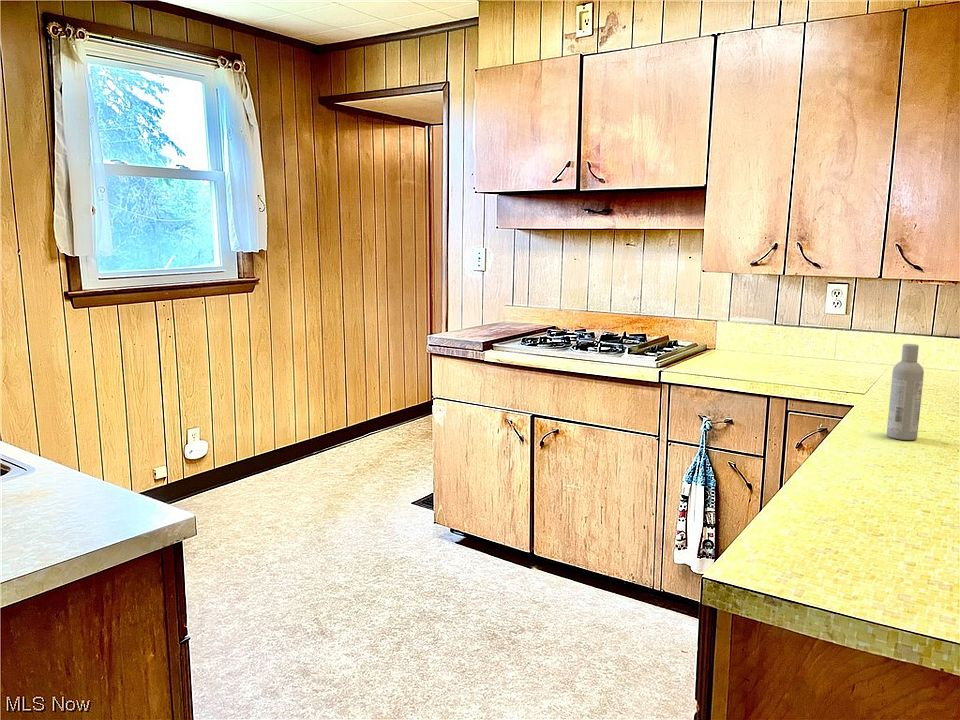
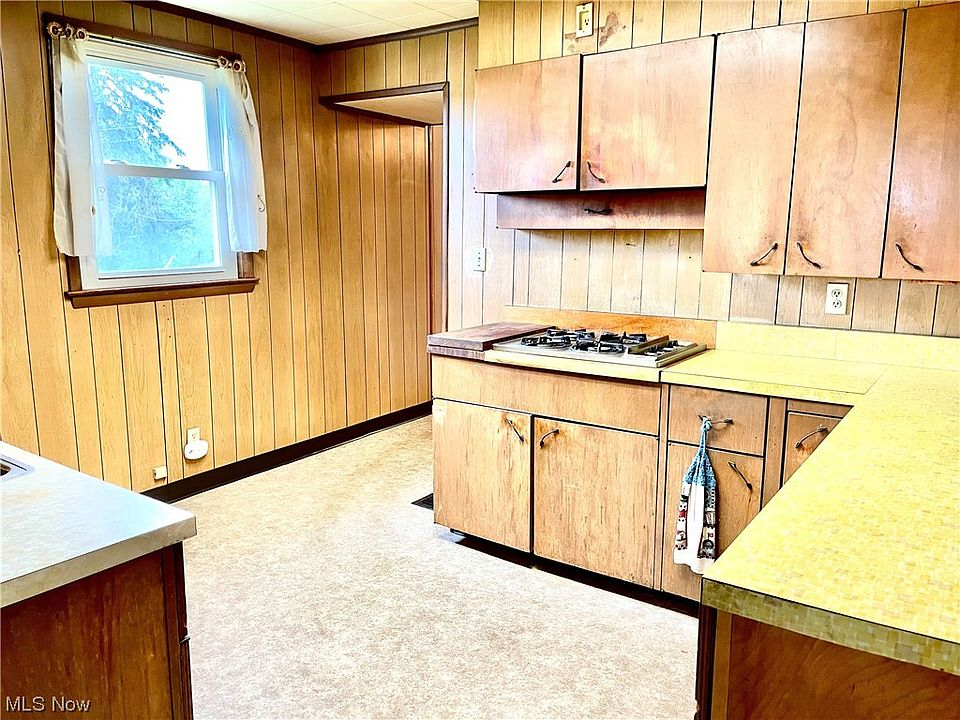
- bottle [886,343,925,441]
